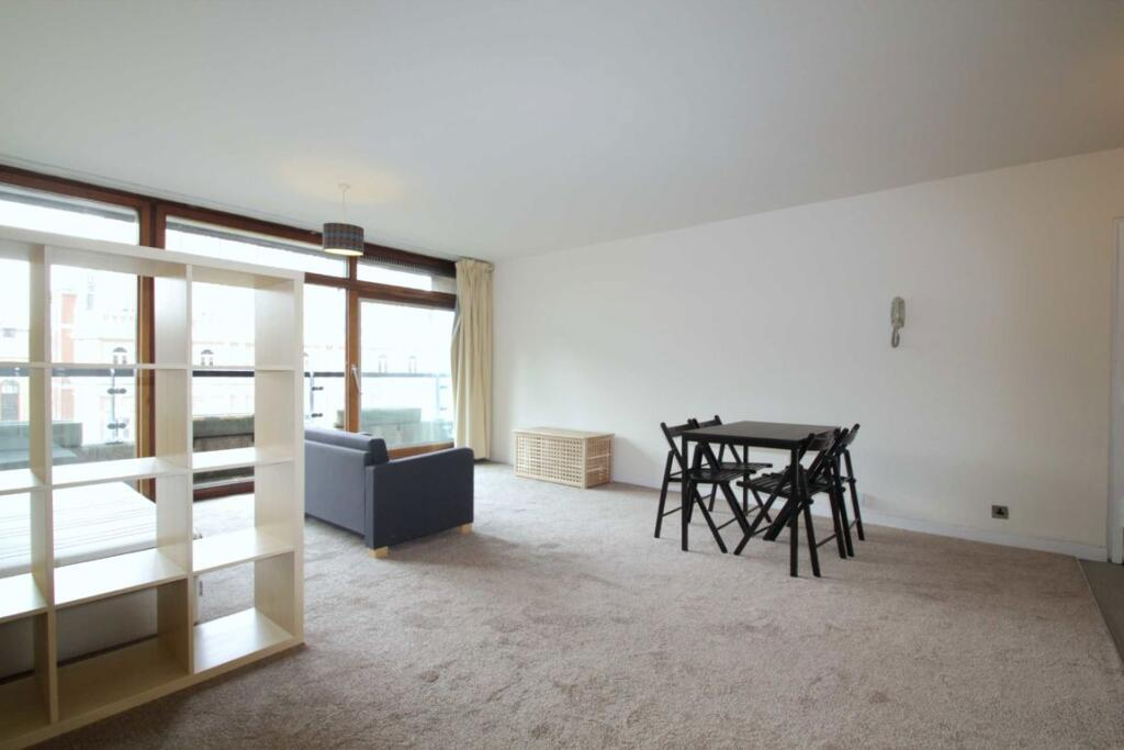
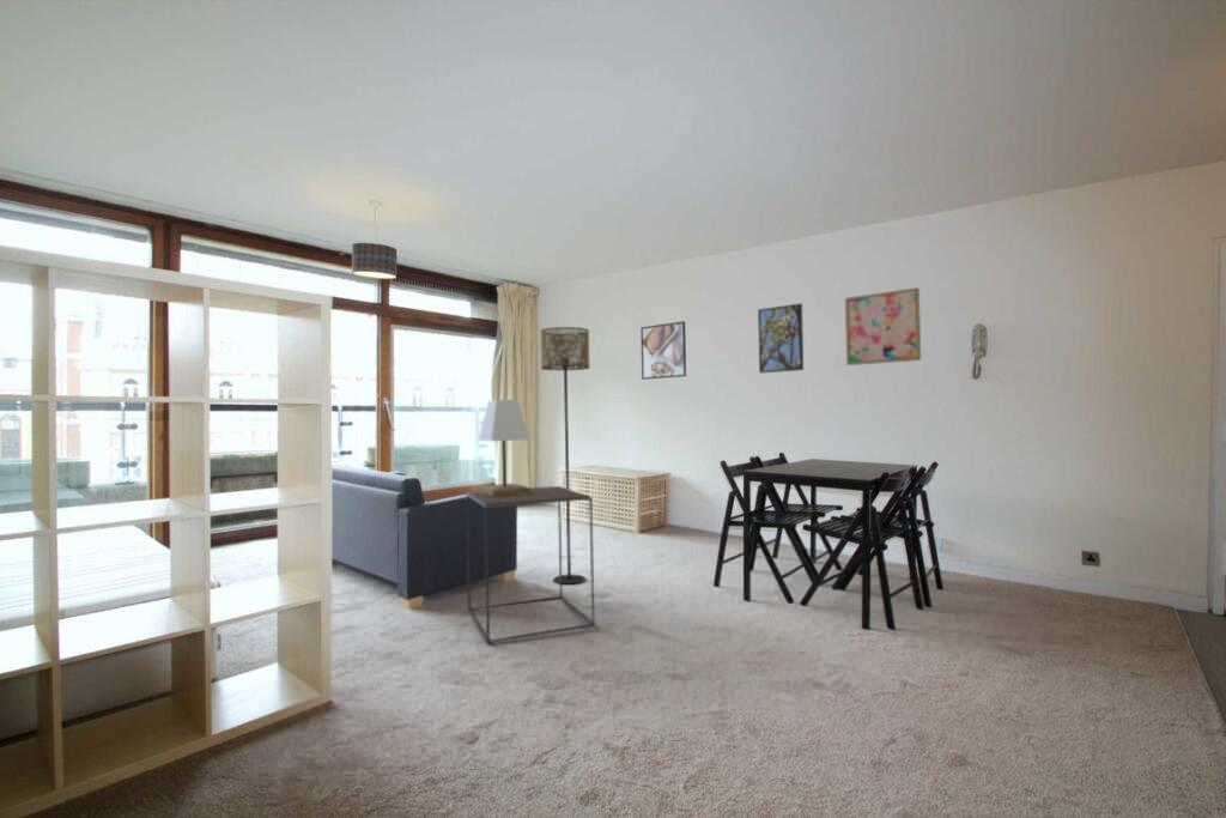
+ side table [466,485,596,644]
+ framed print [757,302,805,374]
+ floor lamp [539,326,590,586]
+ lamp [477,399,532,496]
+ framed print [639,320,687,381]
+ wall art [844,286,922,366]
